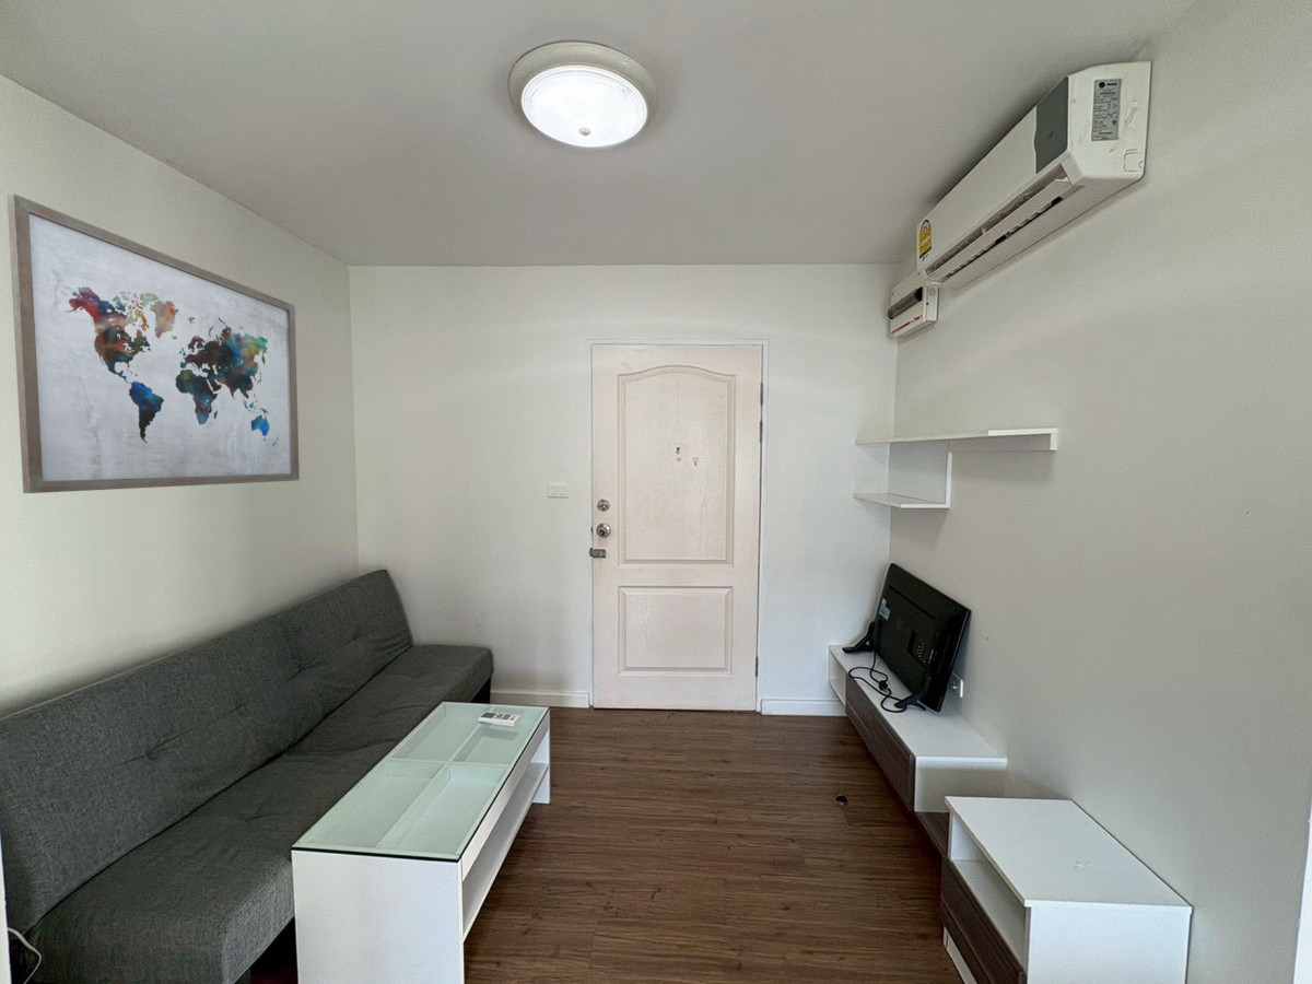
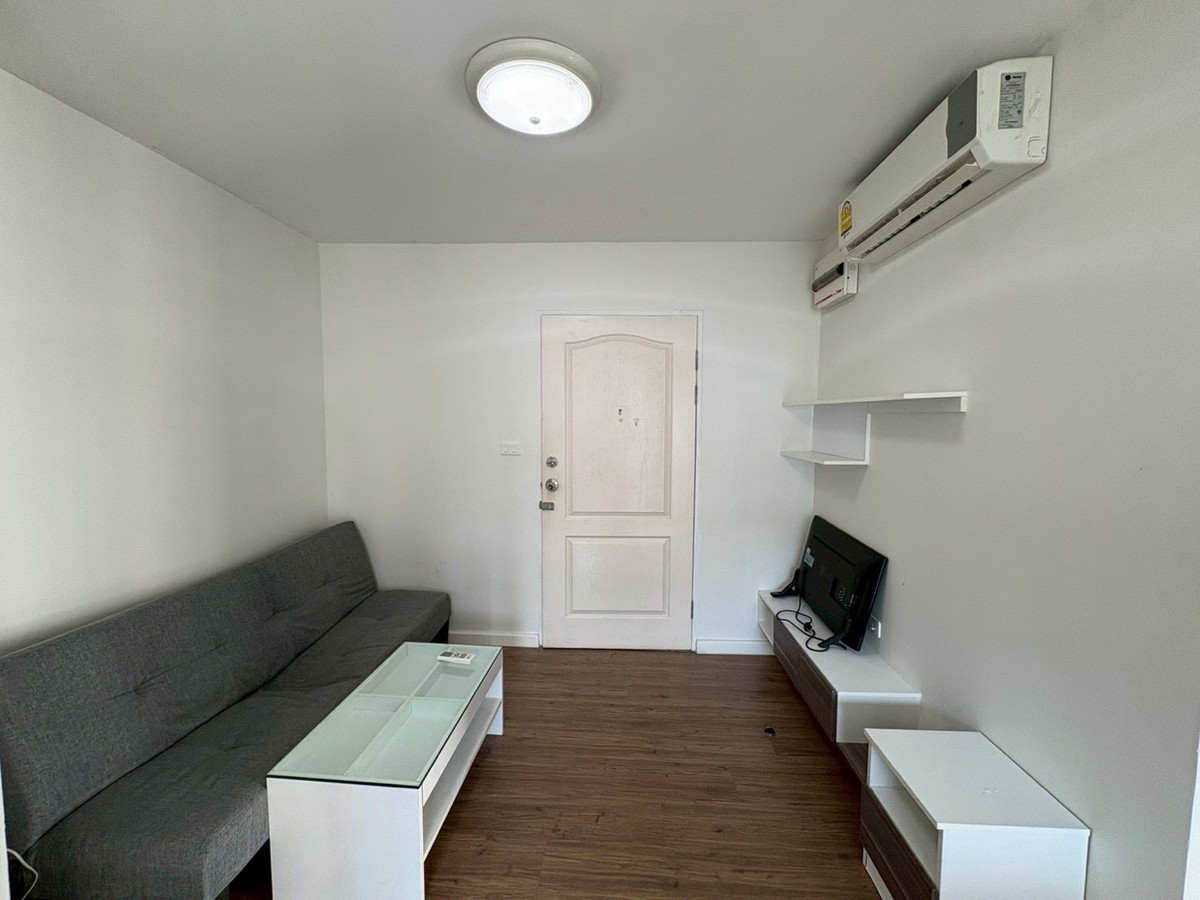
- wall art [5,192,301,494]
